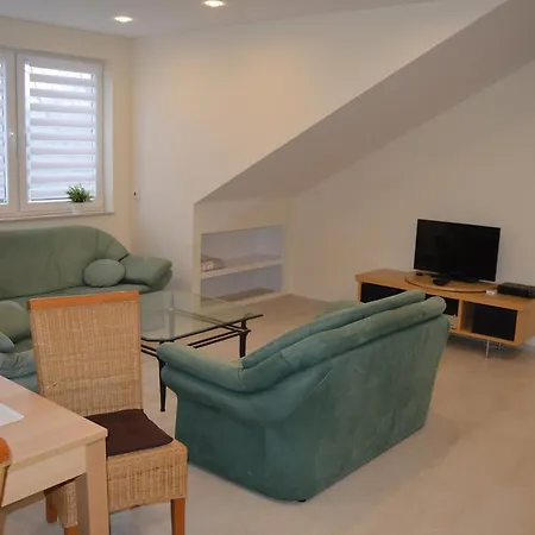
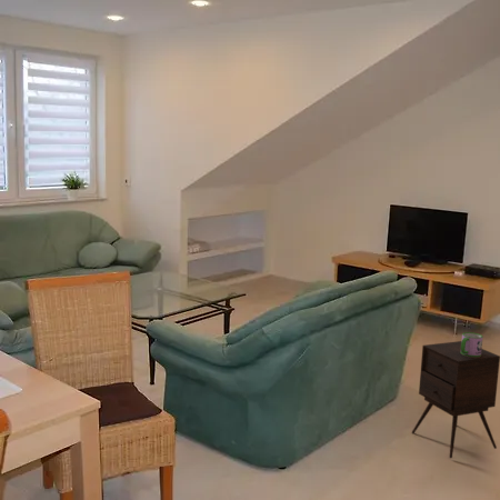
+ side table [411,340,500,459]
+ mug [461,331,484,357]
